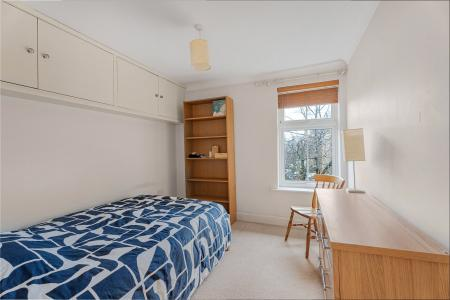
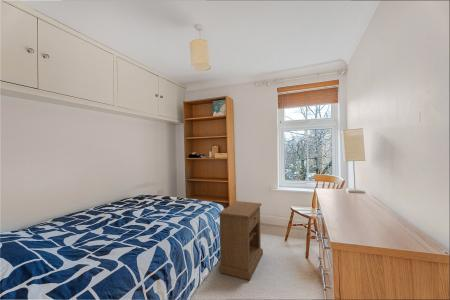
+ nightstand [218,200,264,281]
